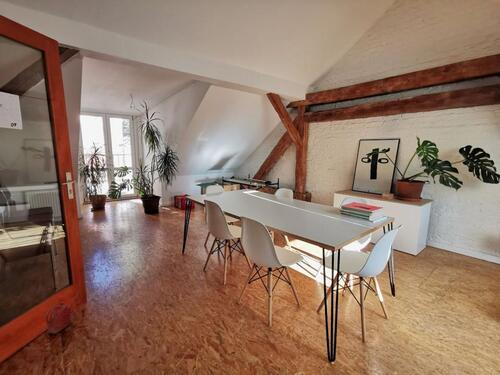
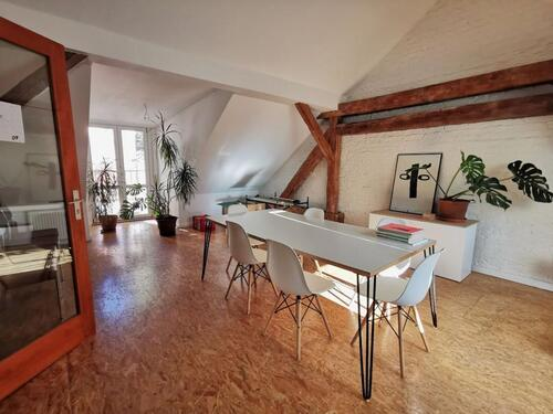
- watering can [45,293,80,334]
